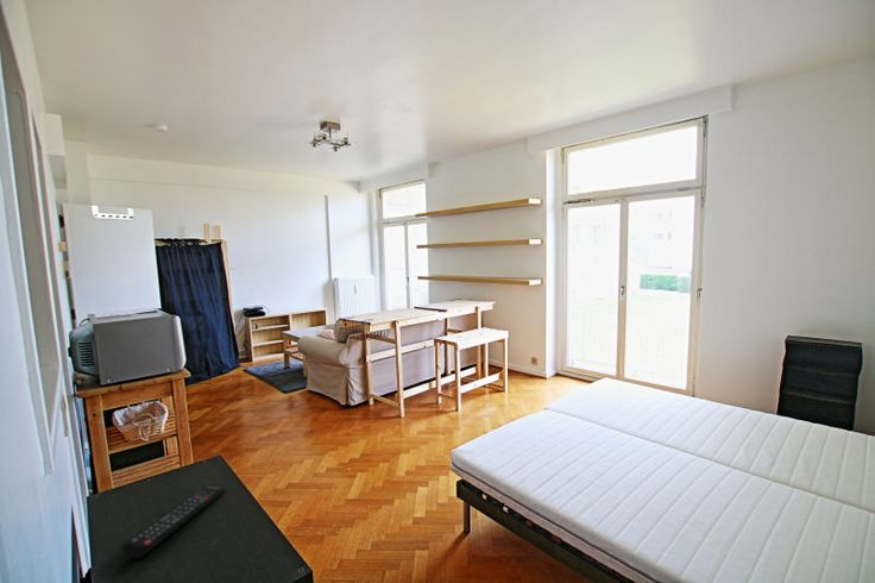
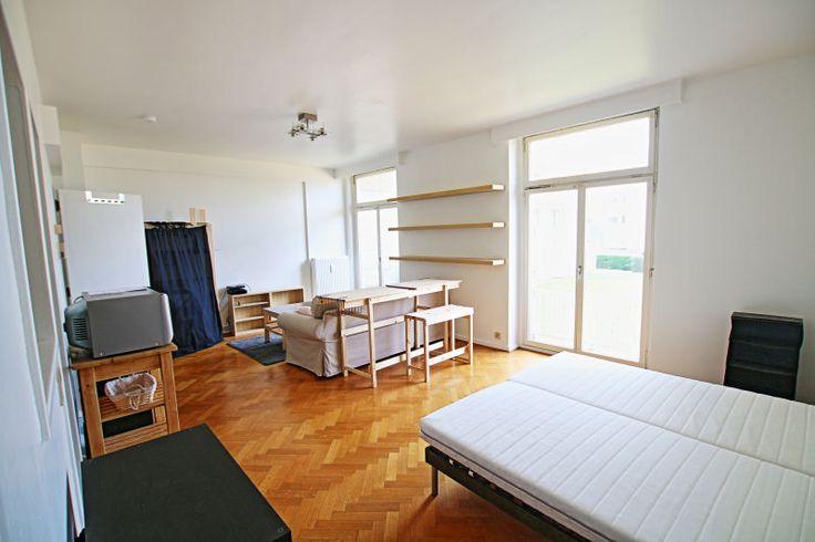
- remote control [121,484,227,559]
